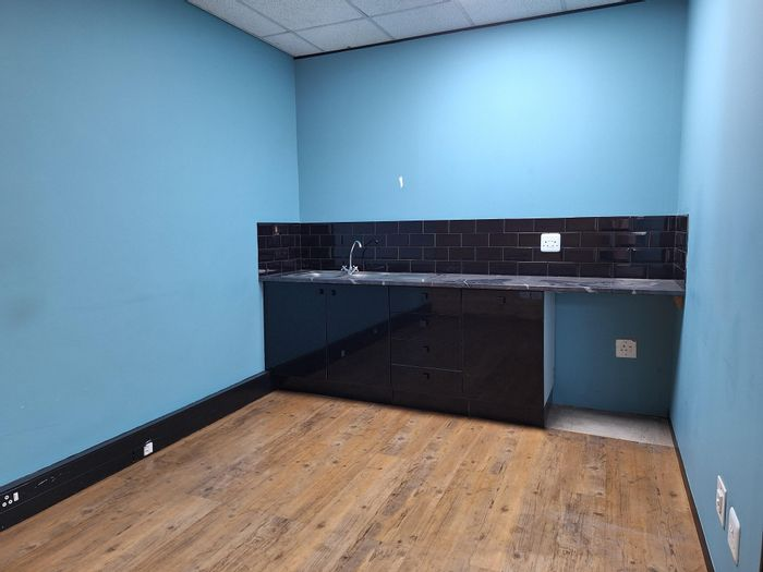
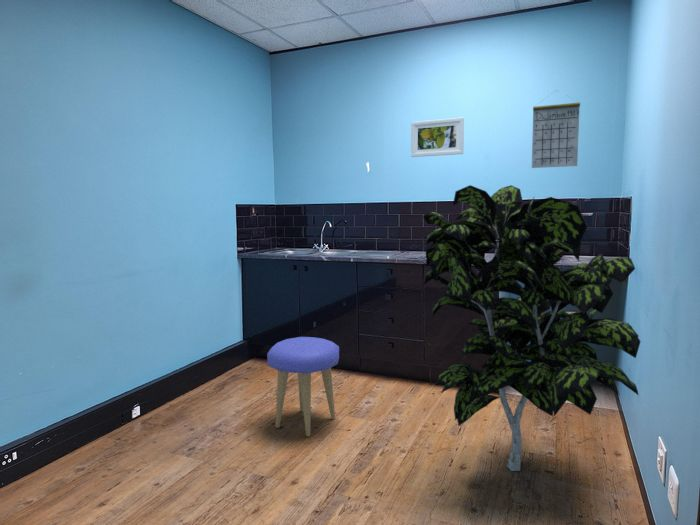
+ calendar [531,89,581,169]
+ indoor plant [422,184,642,472]
+ stool [266,336,340,437]
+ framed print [410,117,465,158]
